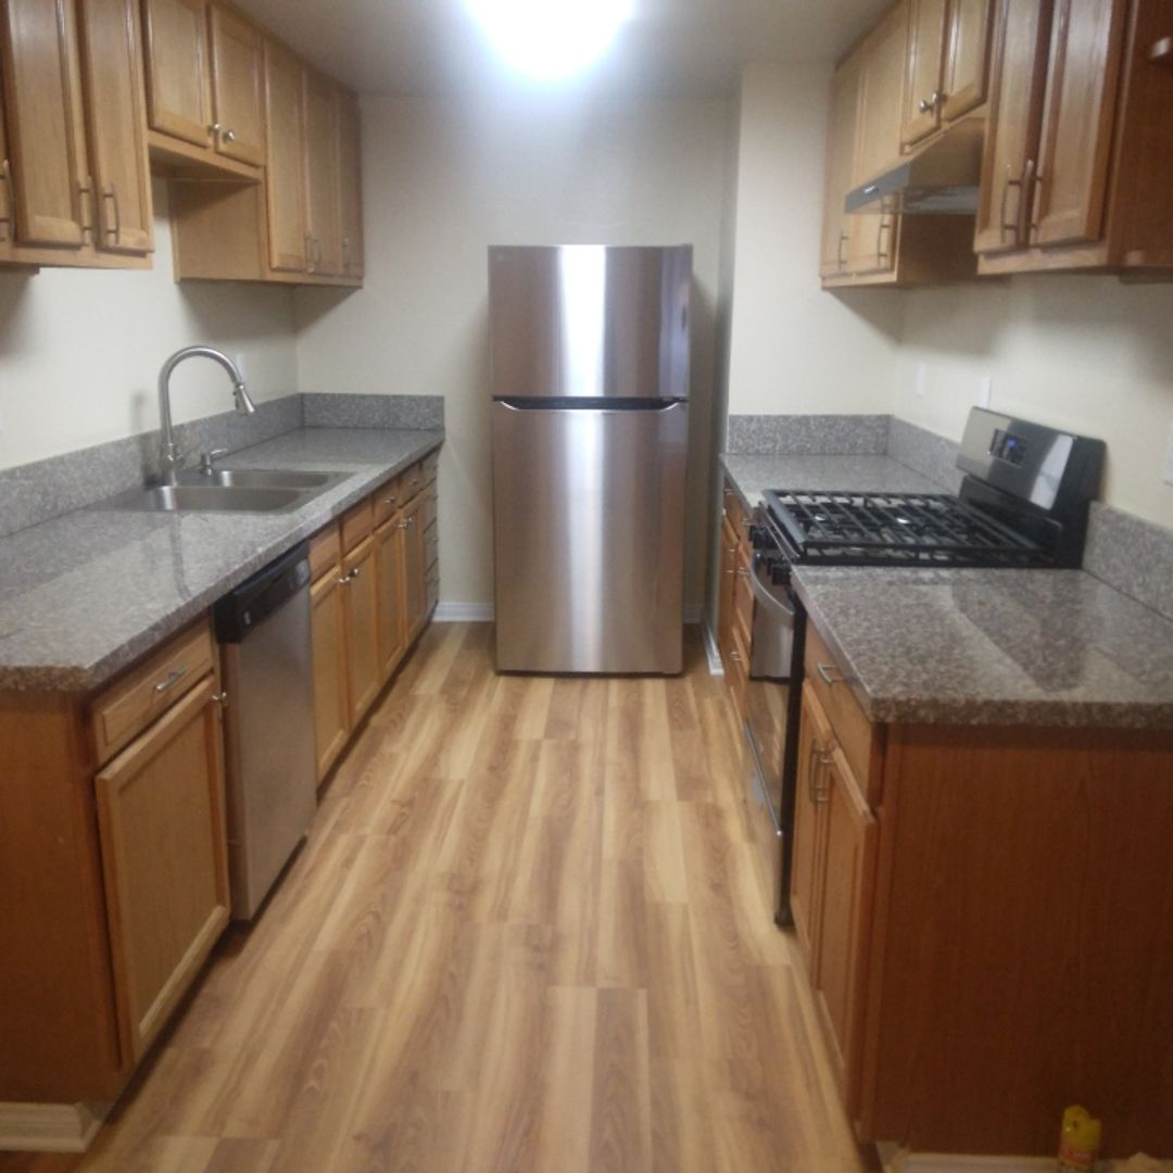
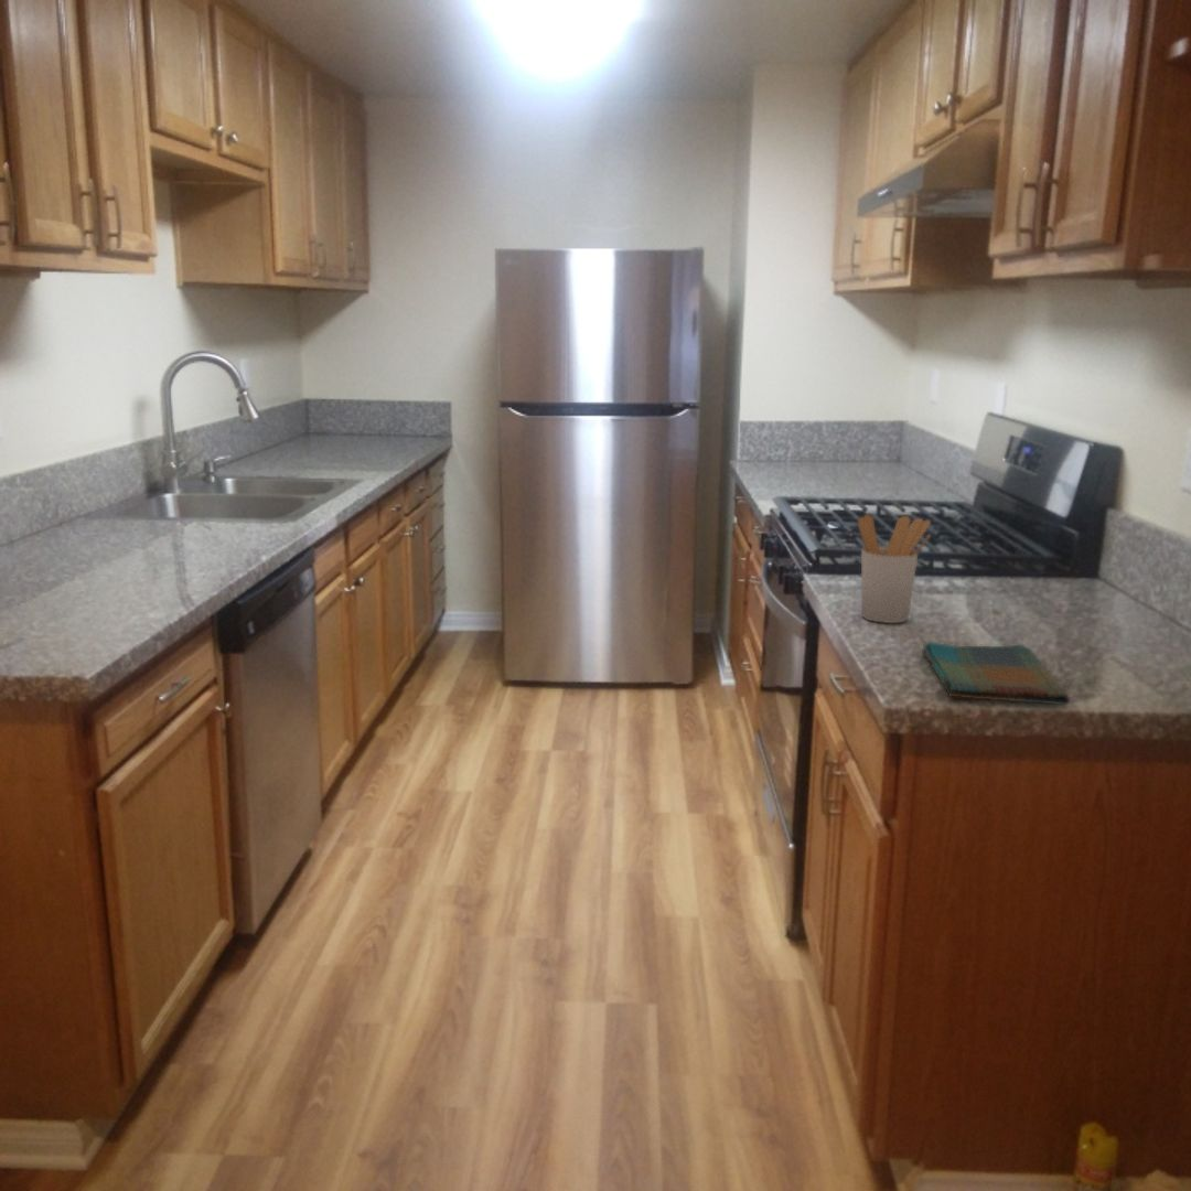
+ dish towel [921,641,1071,706]
+ utensil holder [857,513,933,624]
